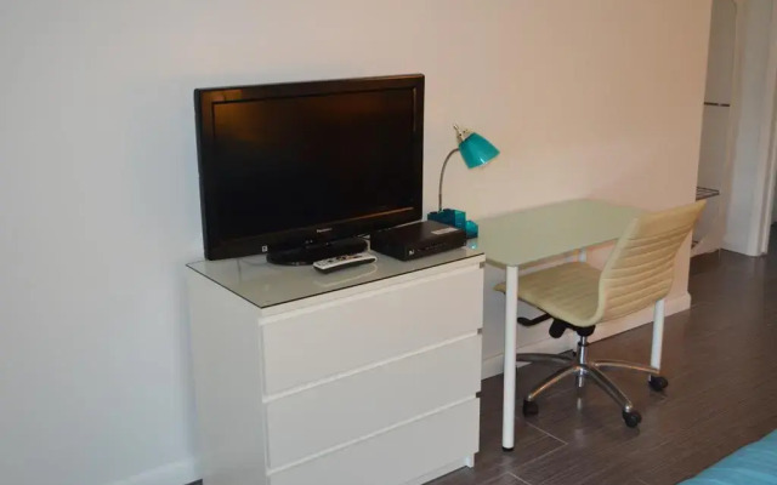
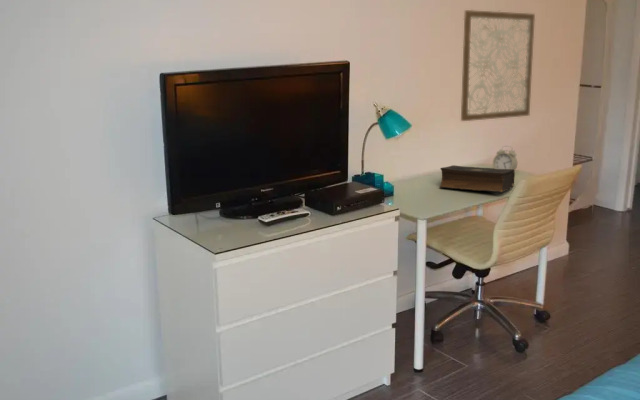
+ alarm clock [492,145,518,172]
+ book [439,164,516,193]
+ wall art [460,9,536,122]
